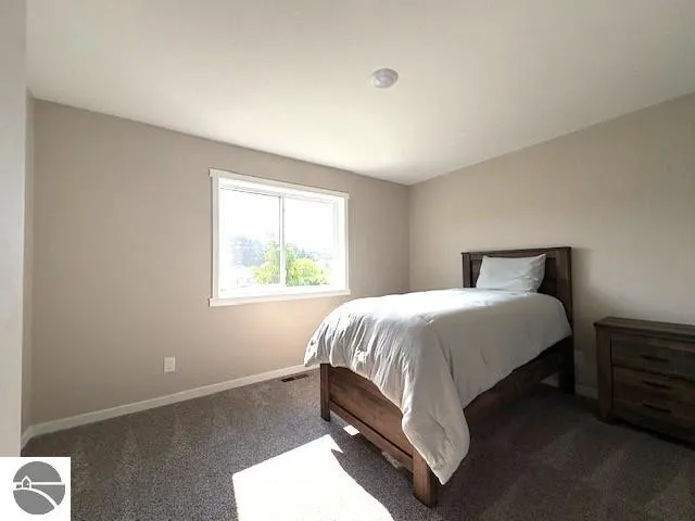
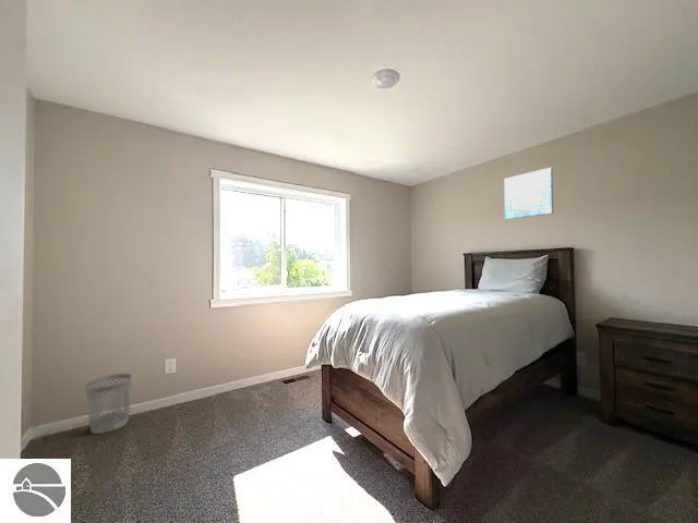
+ wastebasket [84,373,133,435]
+ wall art [503,167,554,220]
